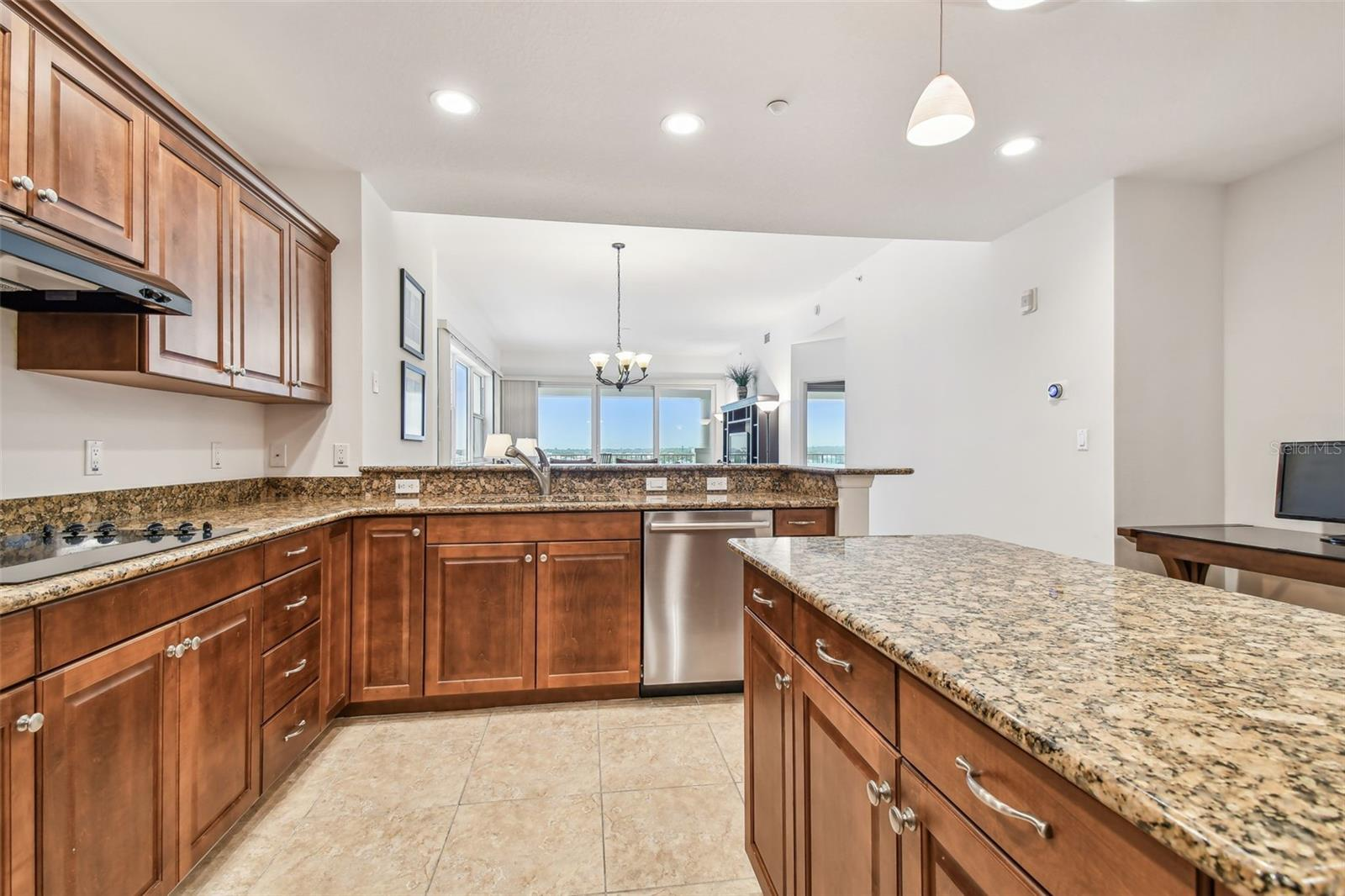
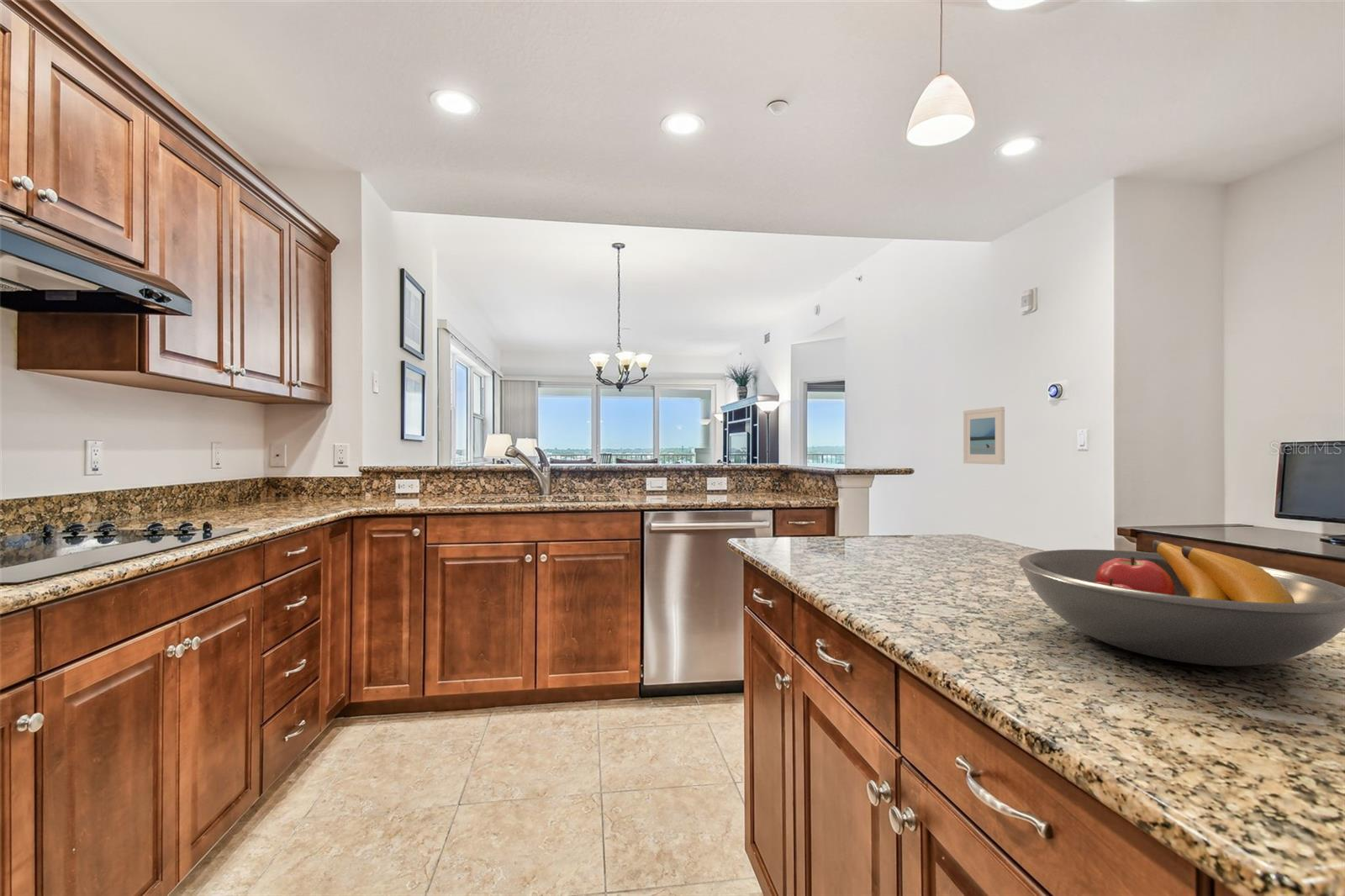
+ fruit bowl [1018,539,1345,667]
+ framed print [963,406,1005,466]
